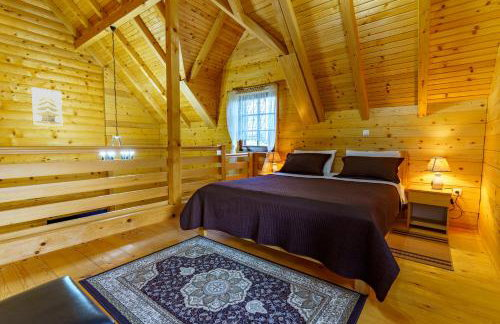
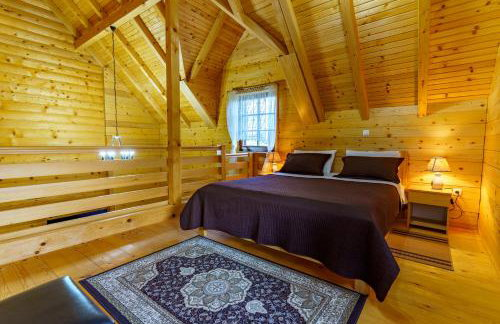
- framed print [30,86,64,127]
